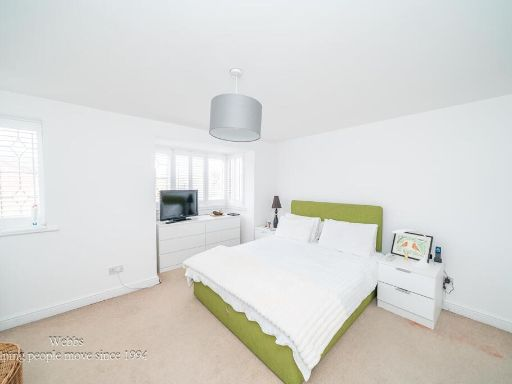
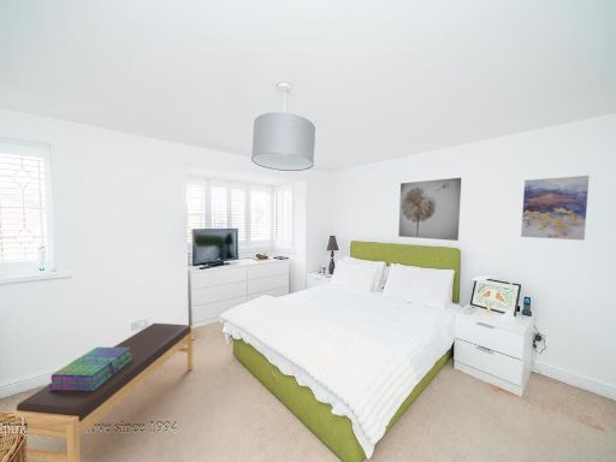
+ bench [6,322,194,462]
+ wall art [397,177,462,242]
+ stack of books [47,345,132,391]
+ wall art [520,174,591,242]
